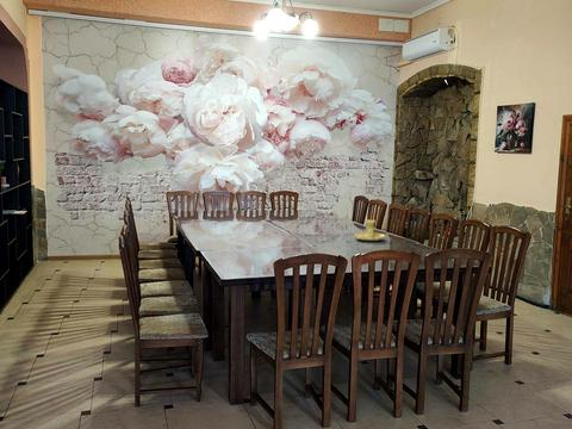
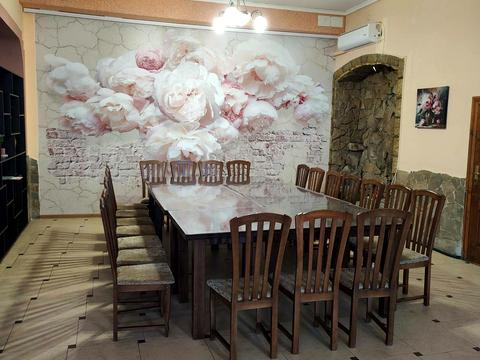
- candle holder [354,218,386,242]
